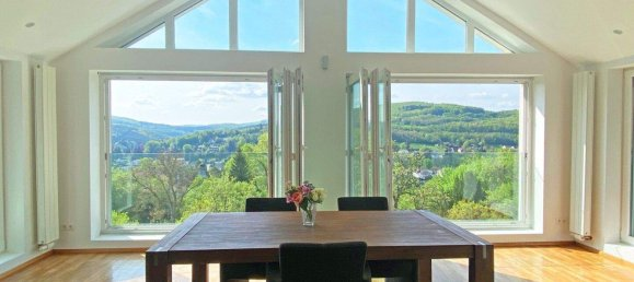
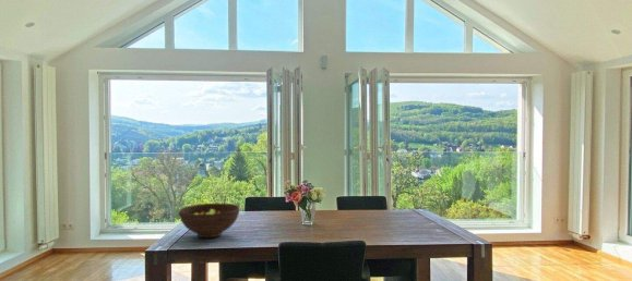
+ fruit bowl [178,203,240,239]
